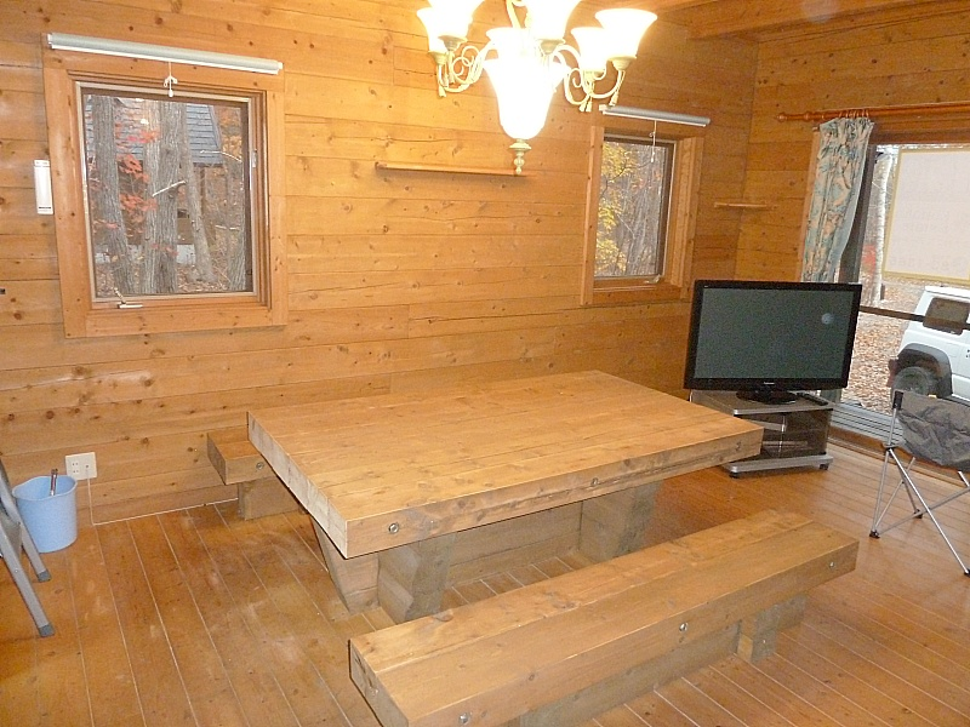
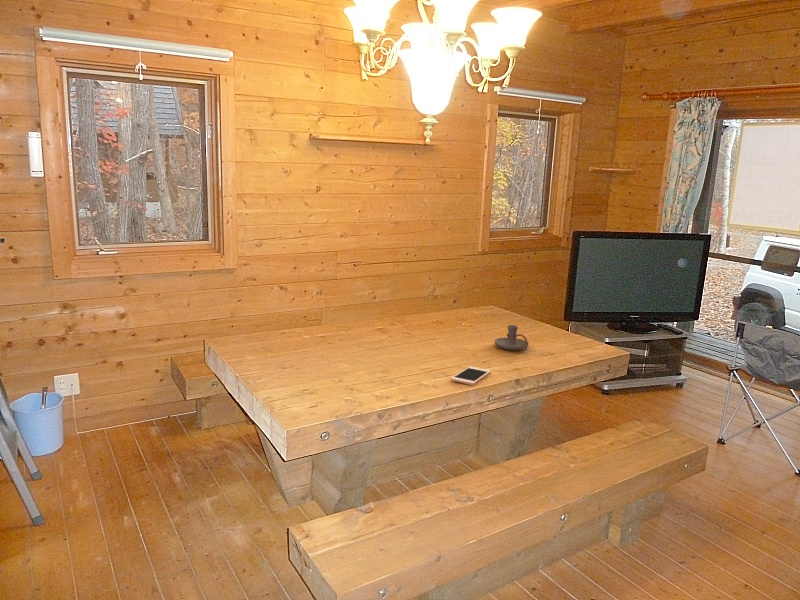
+ cell phone [450,365,492,386]
+ candle holder [494,324,530,351]
